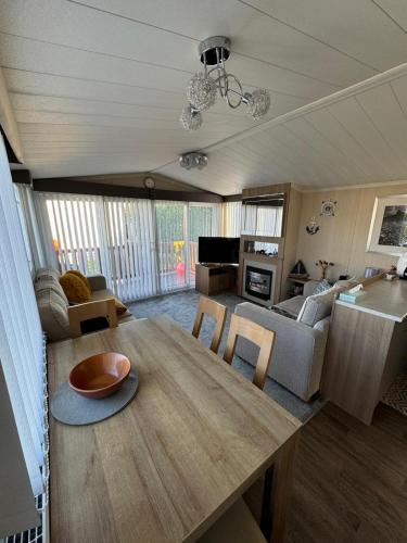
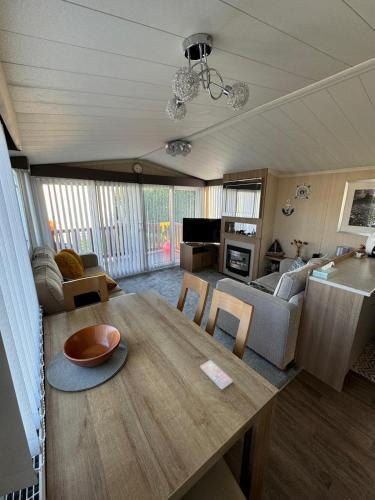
+ smartphone [199,359,233,390]
